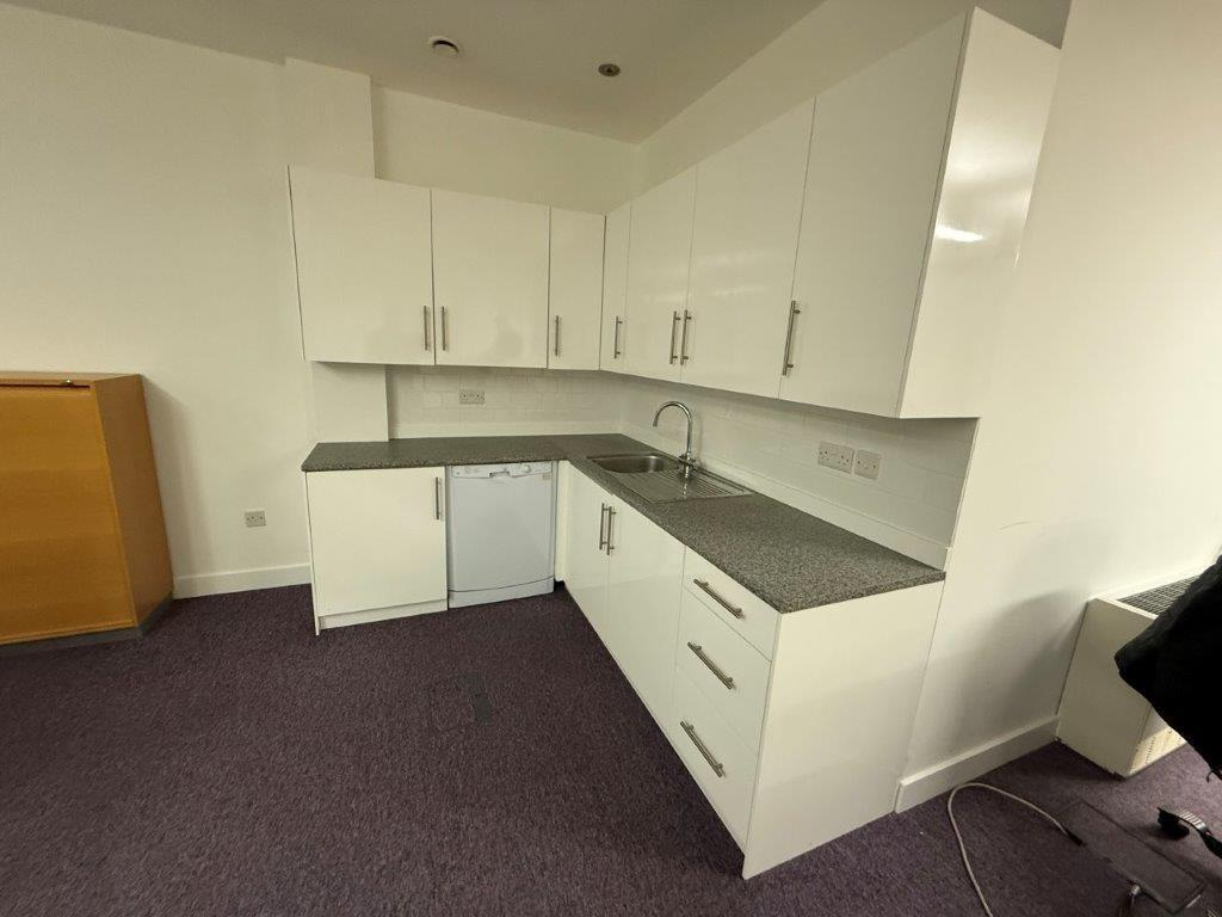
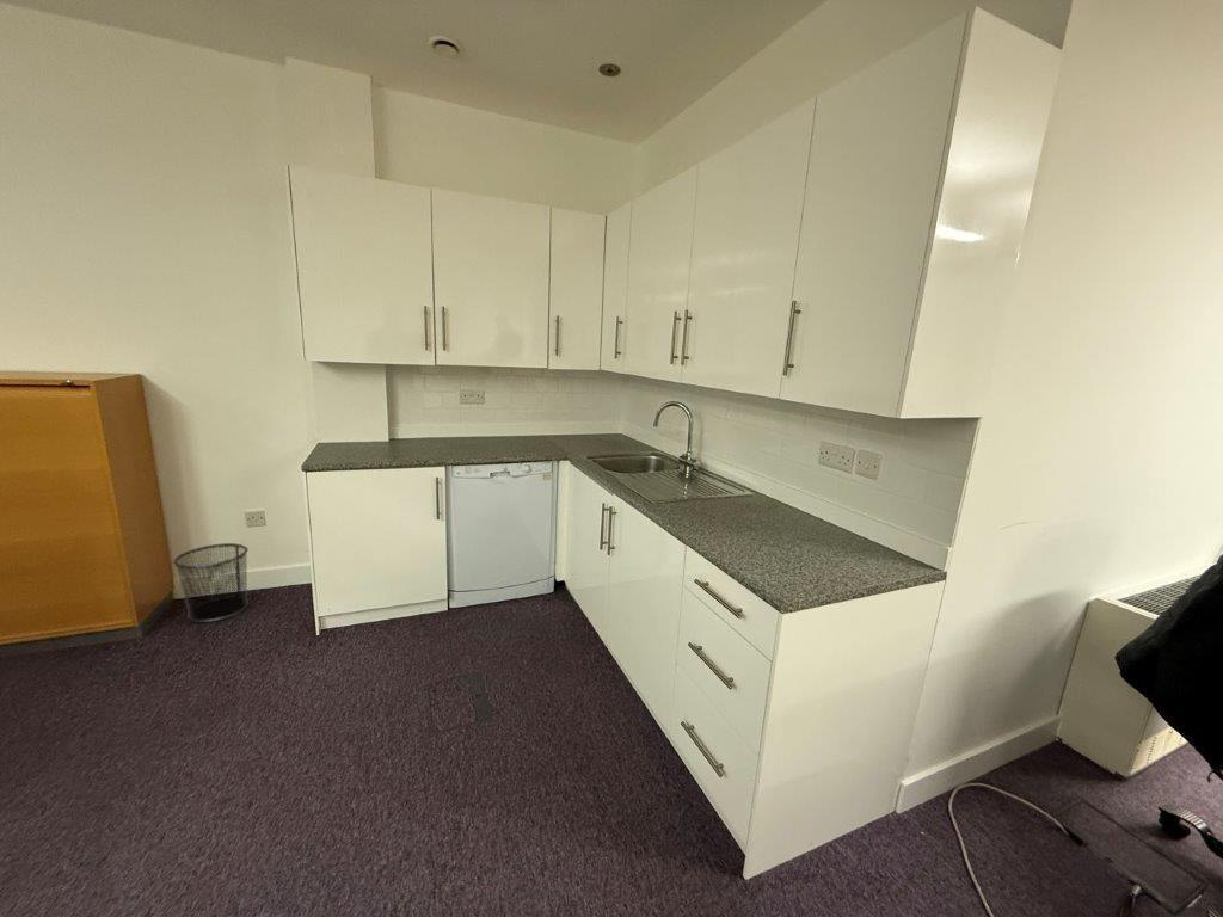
+ waste bin [172,542,250,623]
